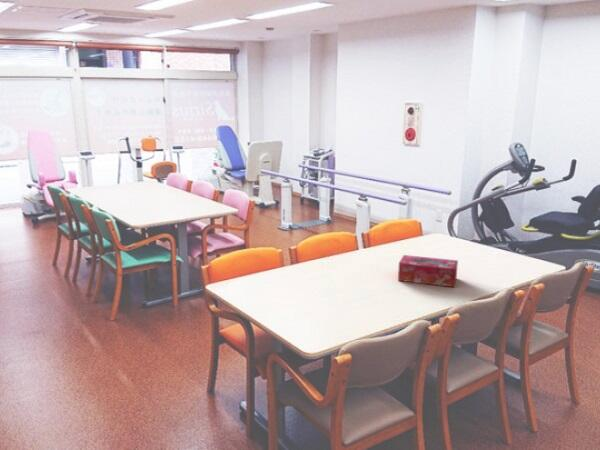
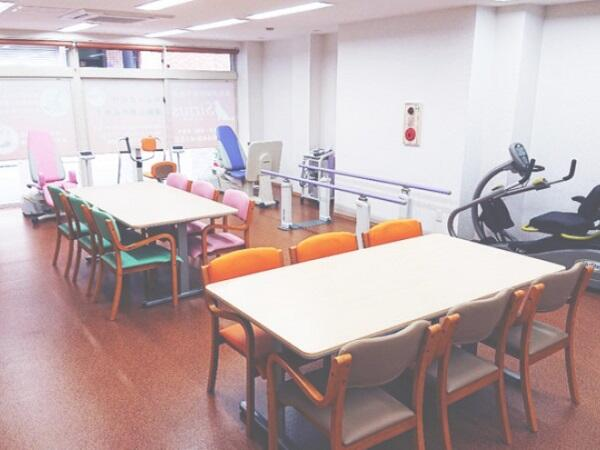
- tissue box [397,254,459,288]
